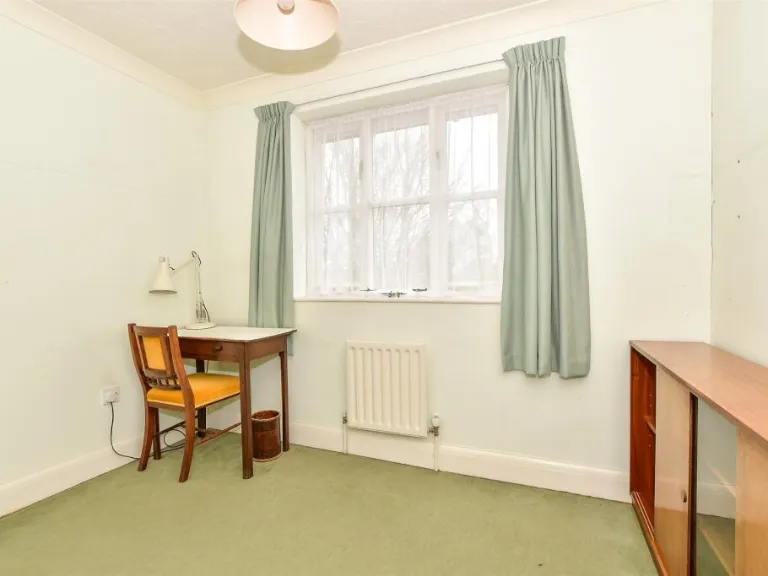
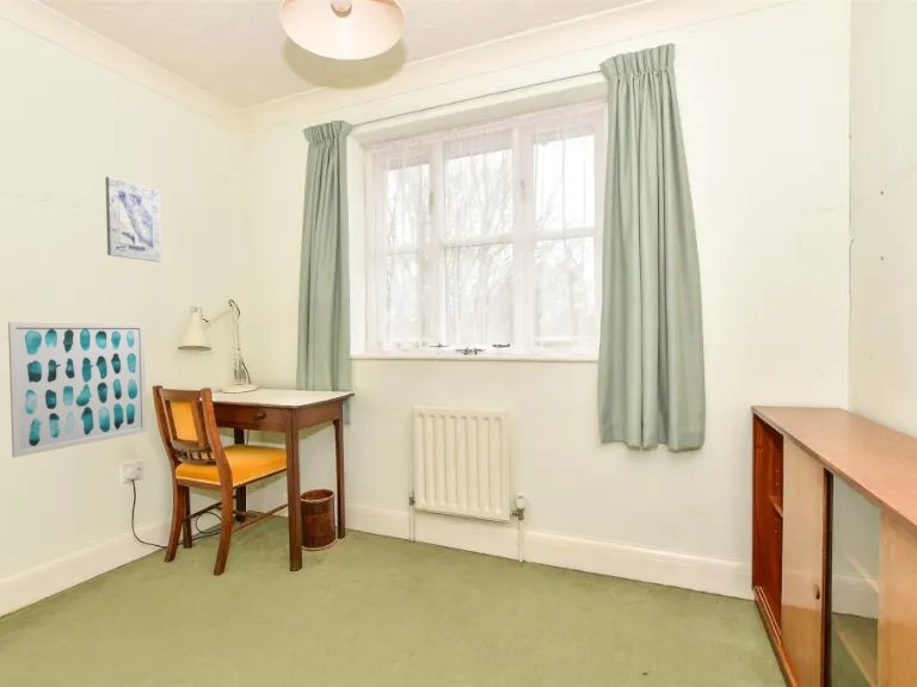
+ wall art [104,175,162,264]
+ wall art [7,321,148,459]
